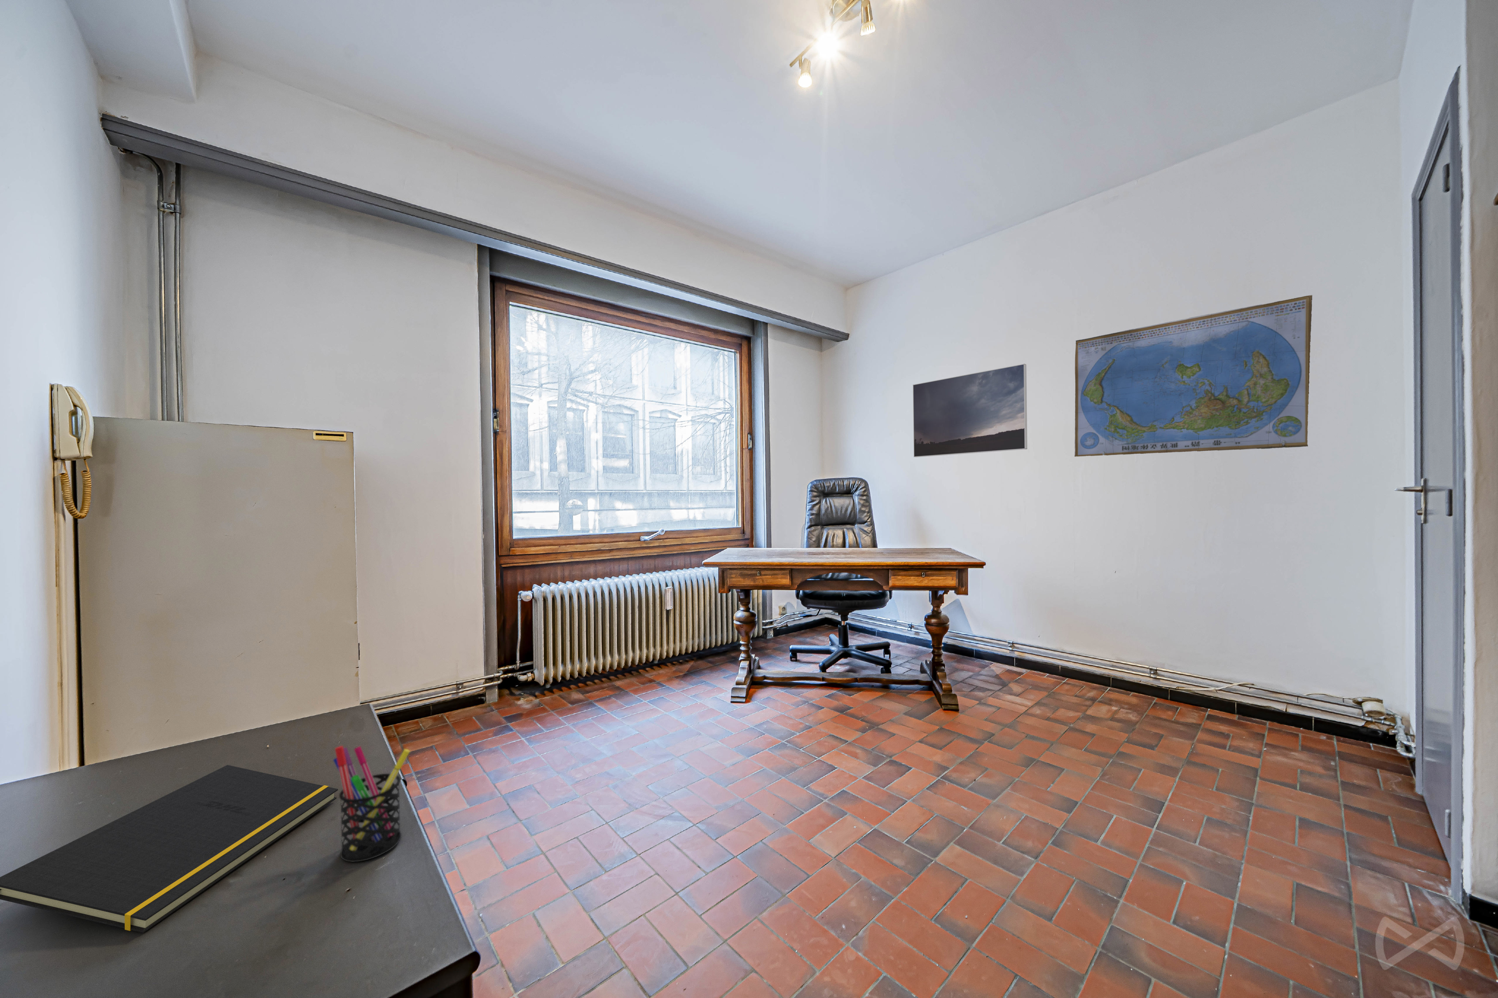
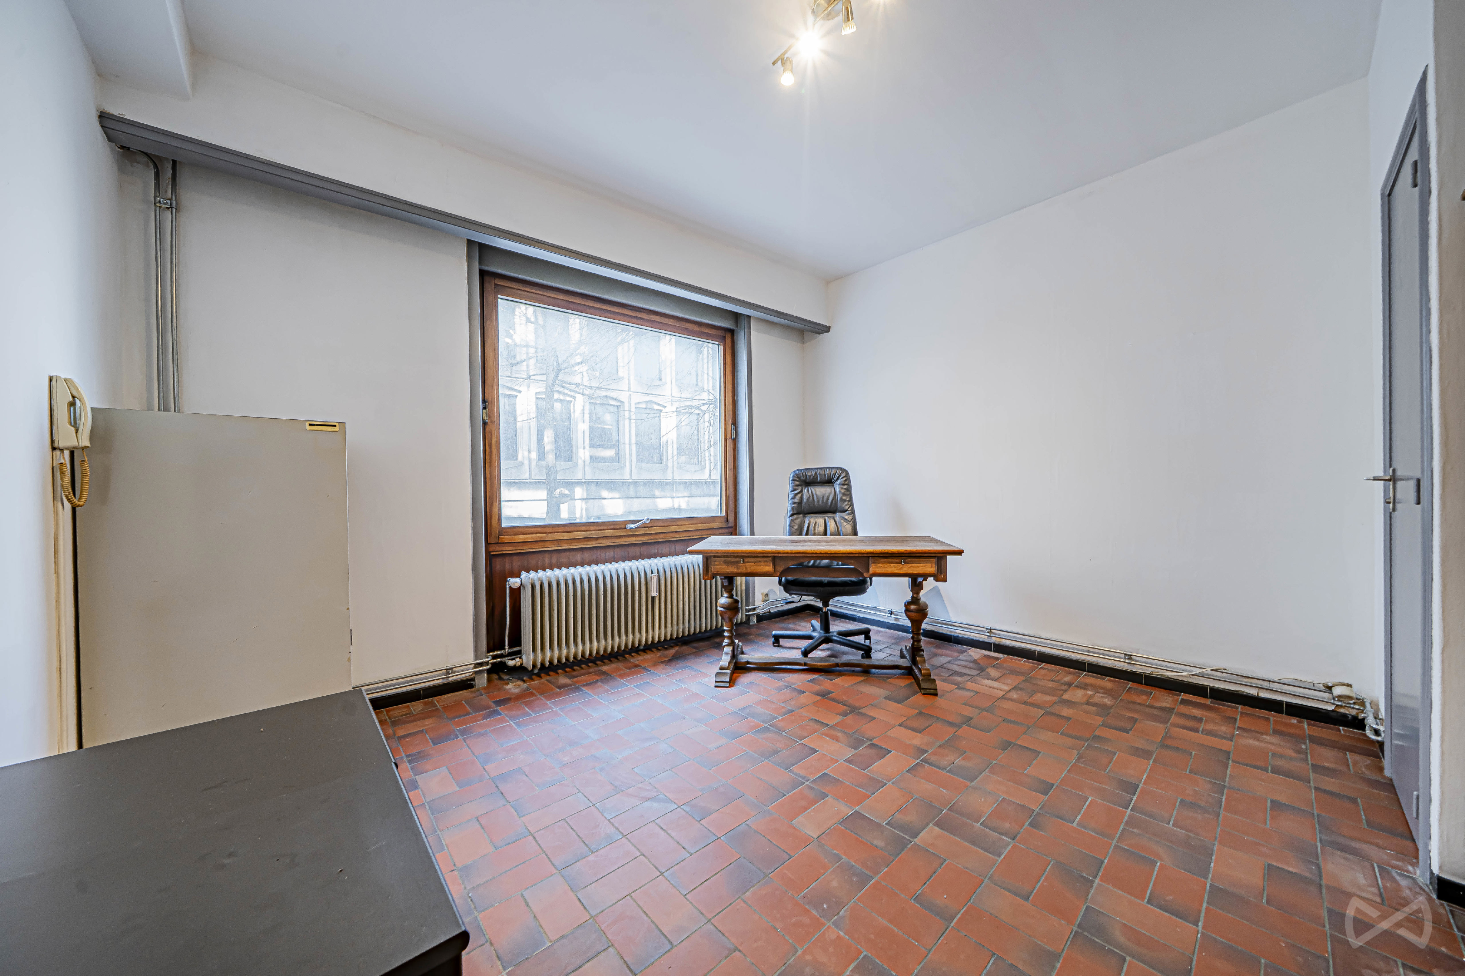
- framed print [912,363,1028,458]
- world map [1074,295,1313,457]
- pen holder [333,745,411,862]
- notepad [0,765,339,933]
